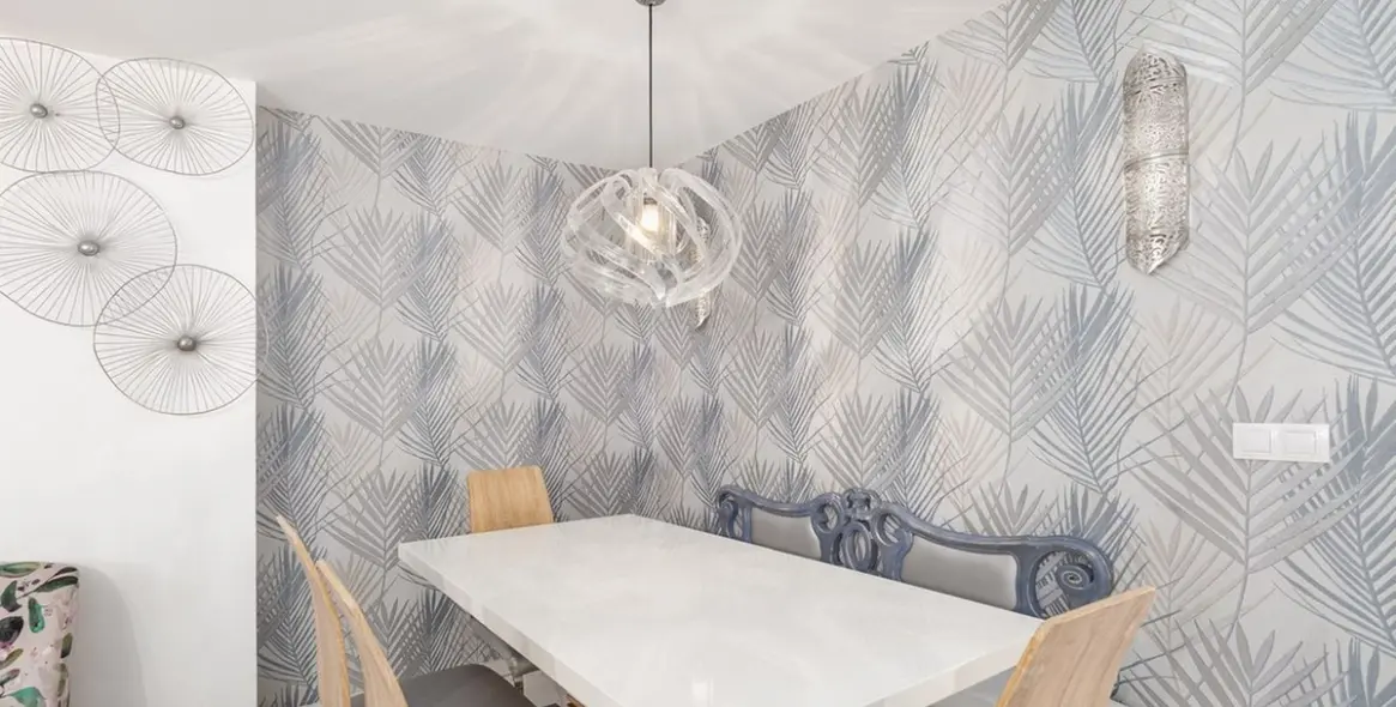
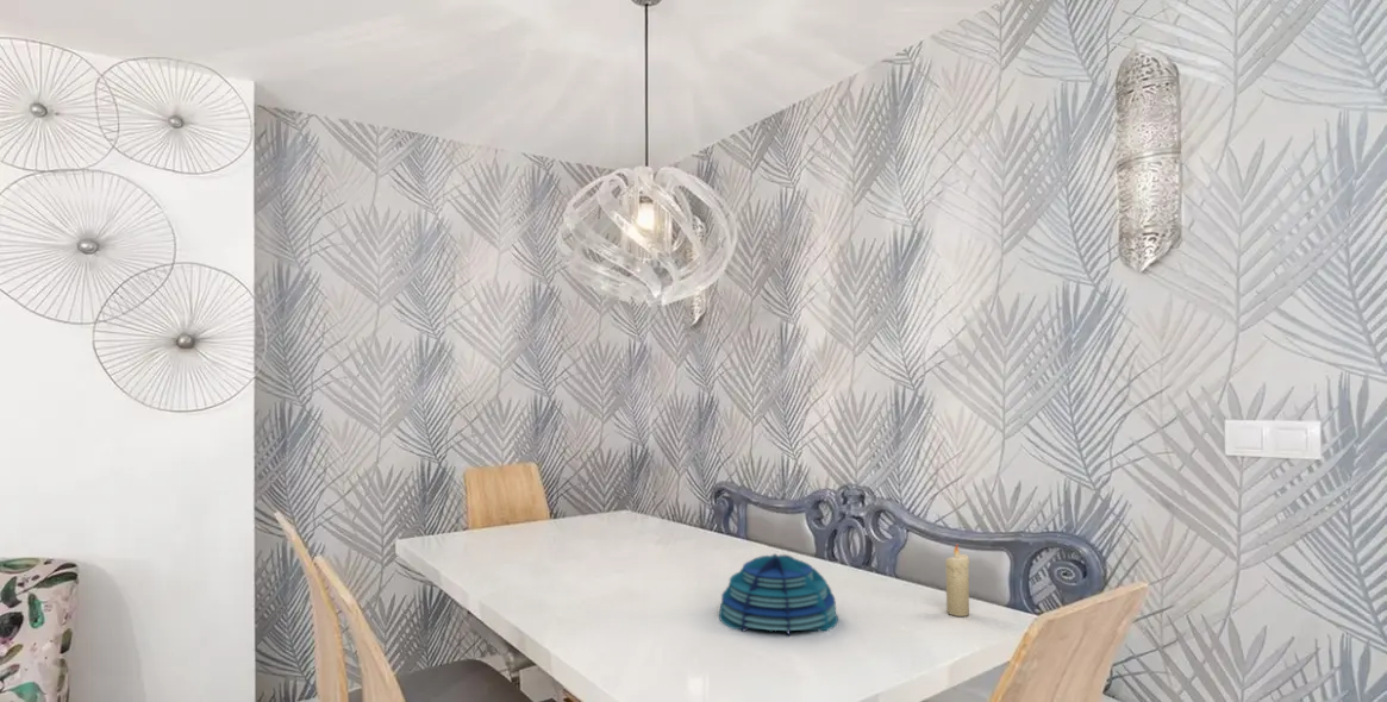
+ candle [944,544,970,618]
+ decorative bowl [718,553,839,638]
